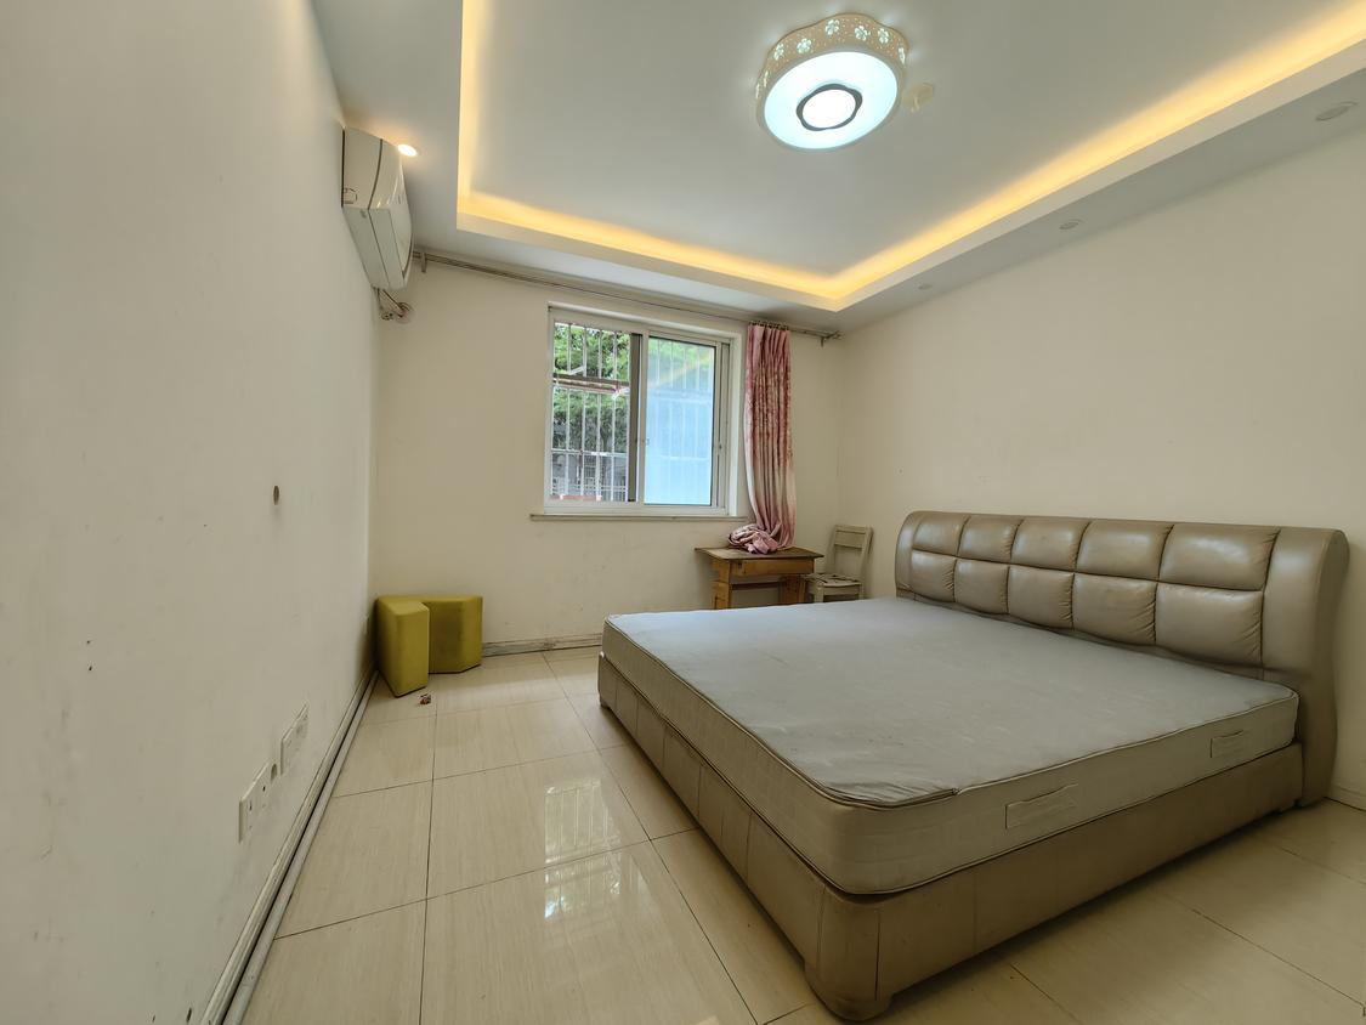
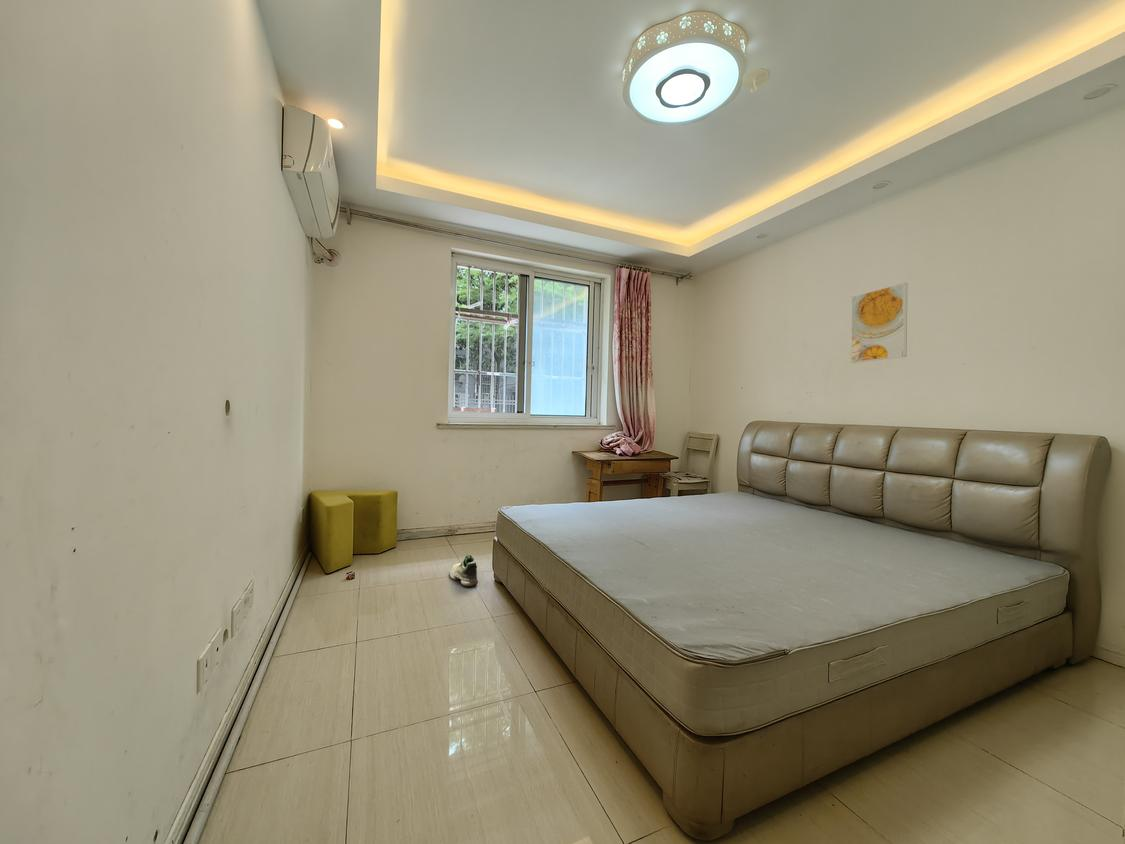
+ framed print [850,282,908,364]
+ shoe [449,554,479,588]
